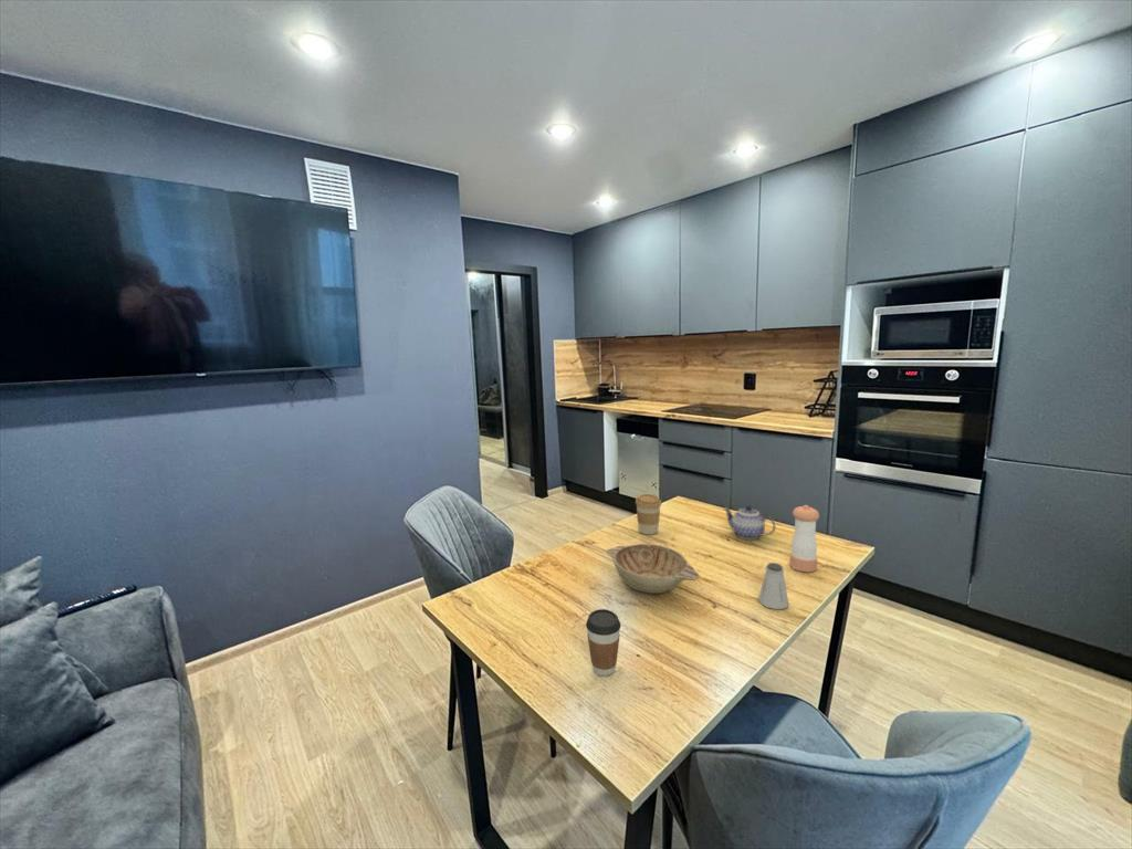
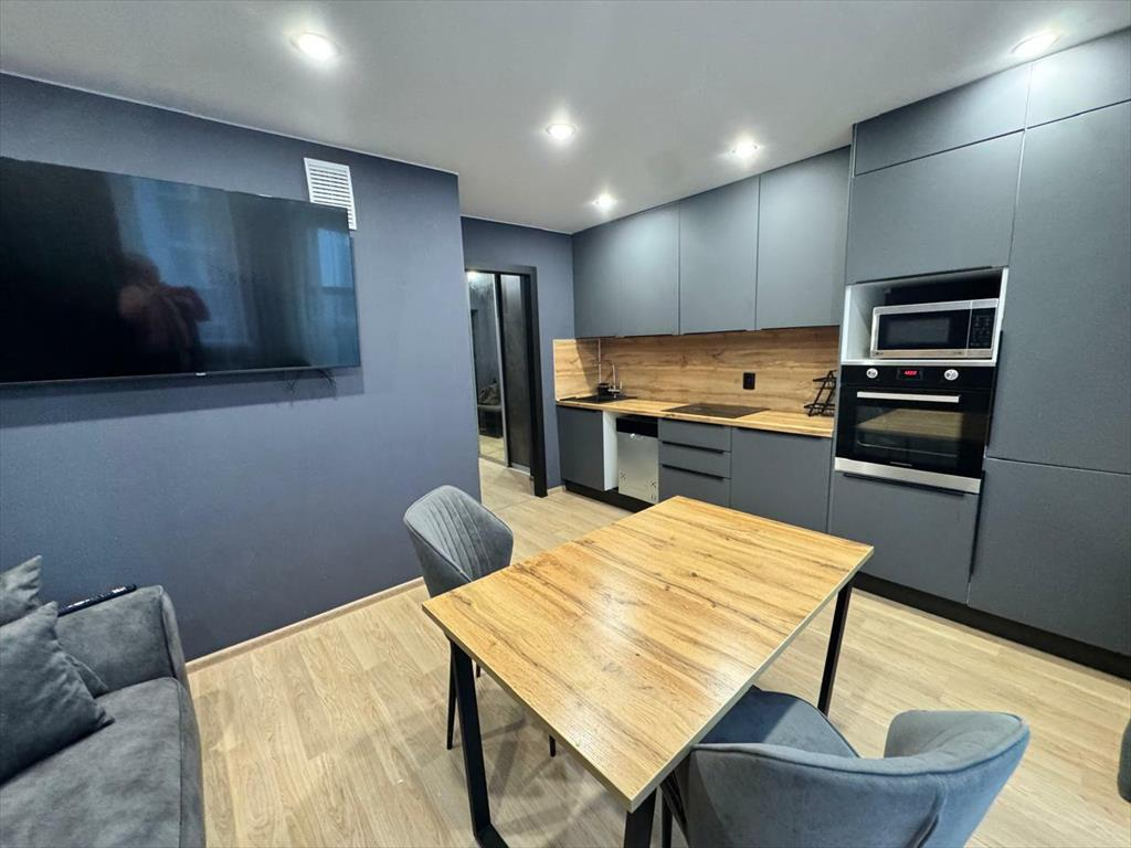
- coffee cup [635,493,662,535]
- decorative bowl [605,543,701,595]
- pepper shaker [788,504,820,573]
- teapot [722,505,776,541]
- coffee cup [585,608,622,677]
- saltshaker [757,562,789,610]
